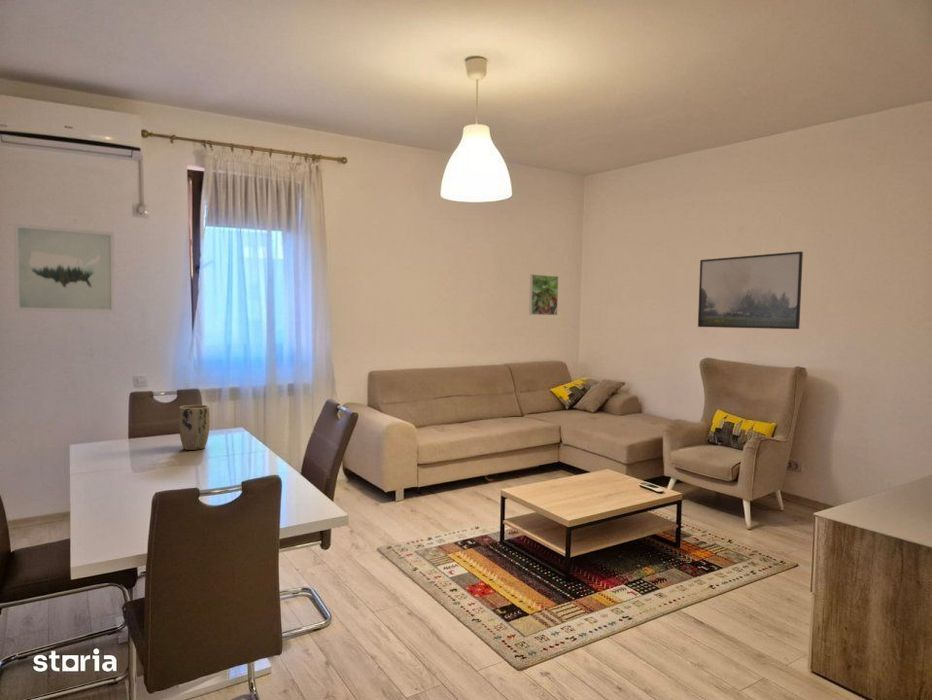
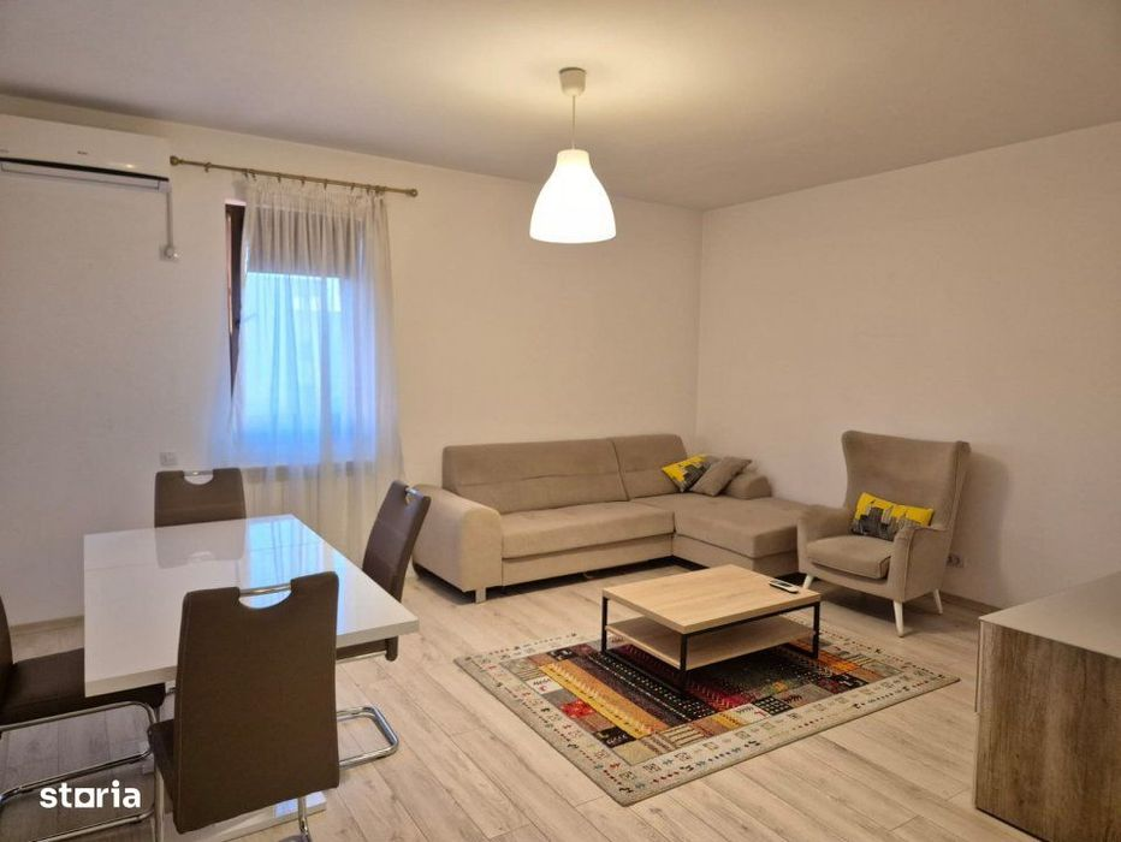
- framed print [528,273,559,316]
- plant pot [178,404,211,451]
- wall art [12,223,116,314]
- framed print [697,250,804,330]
